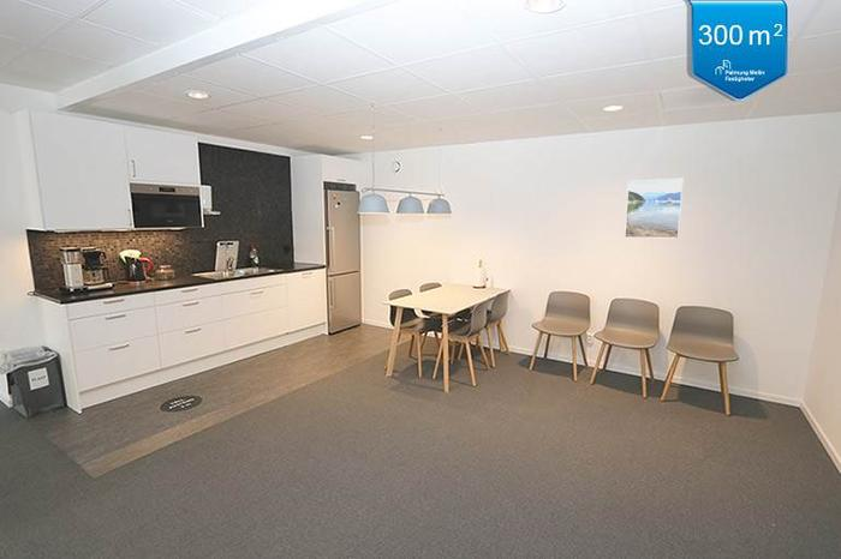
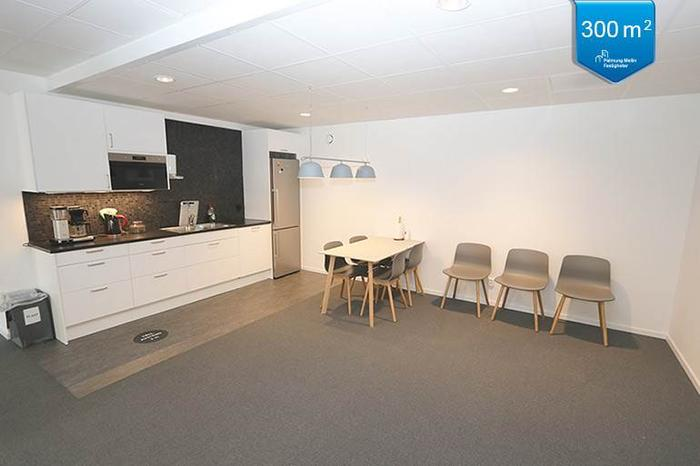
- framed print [624,178,684,240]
